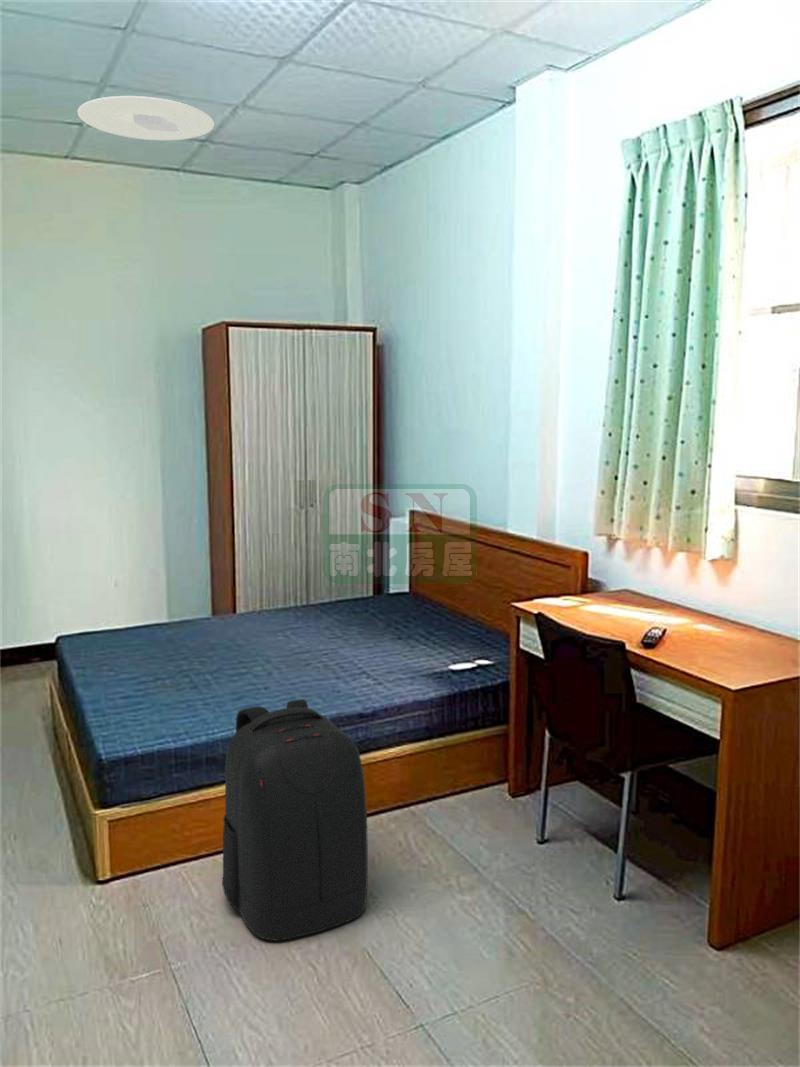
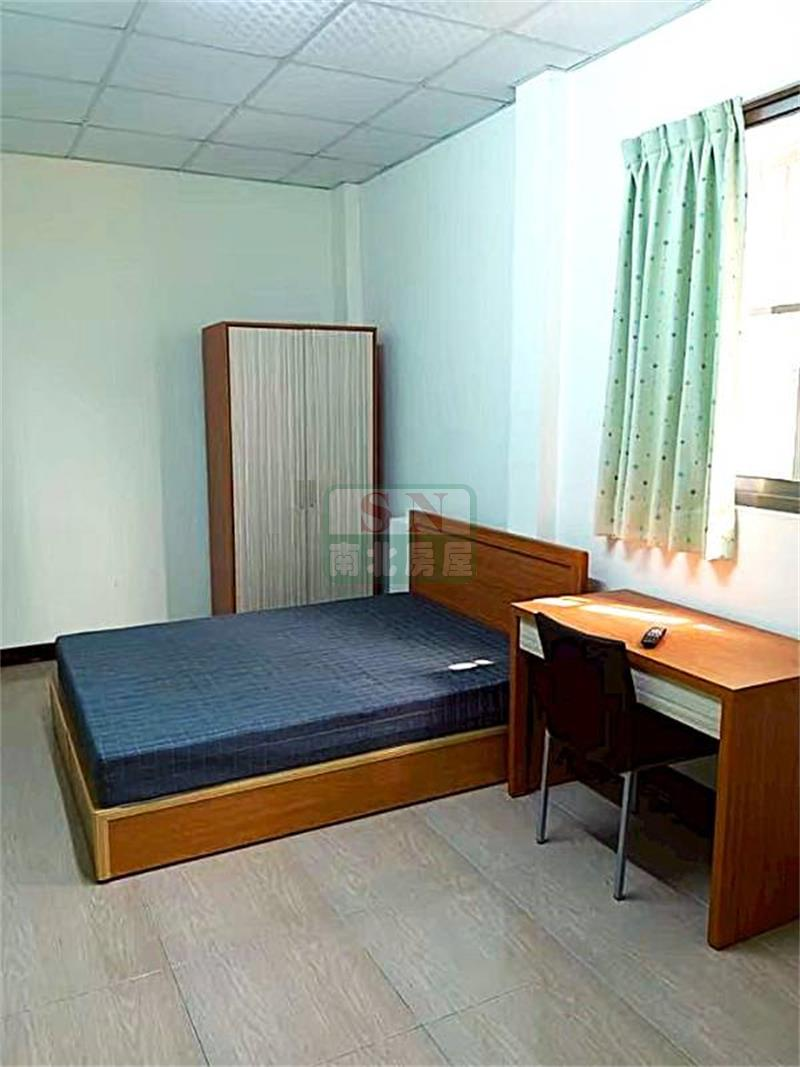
- backpack [221,698,369,942]
- ceiling light [77,95,215,141]
